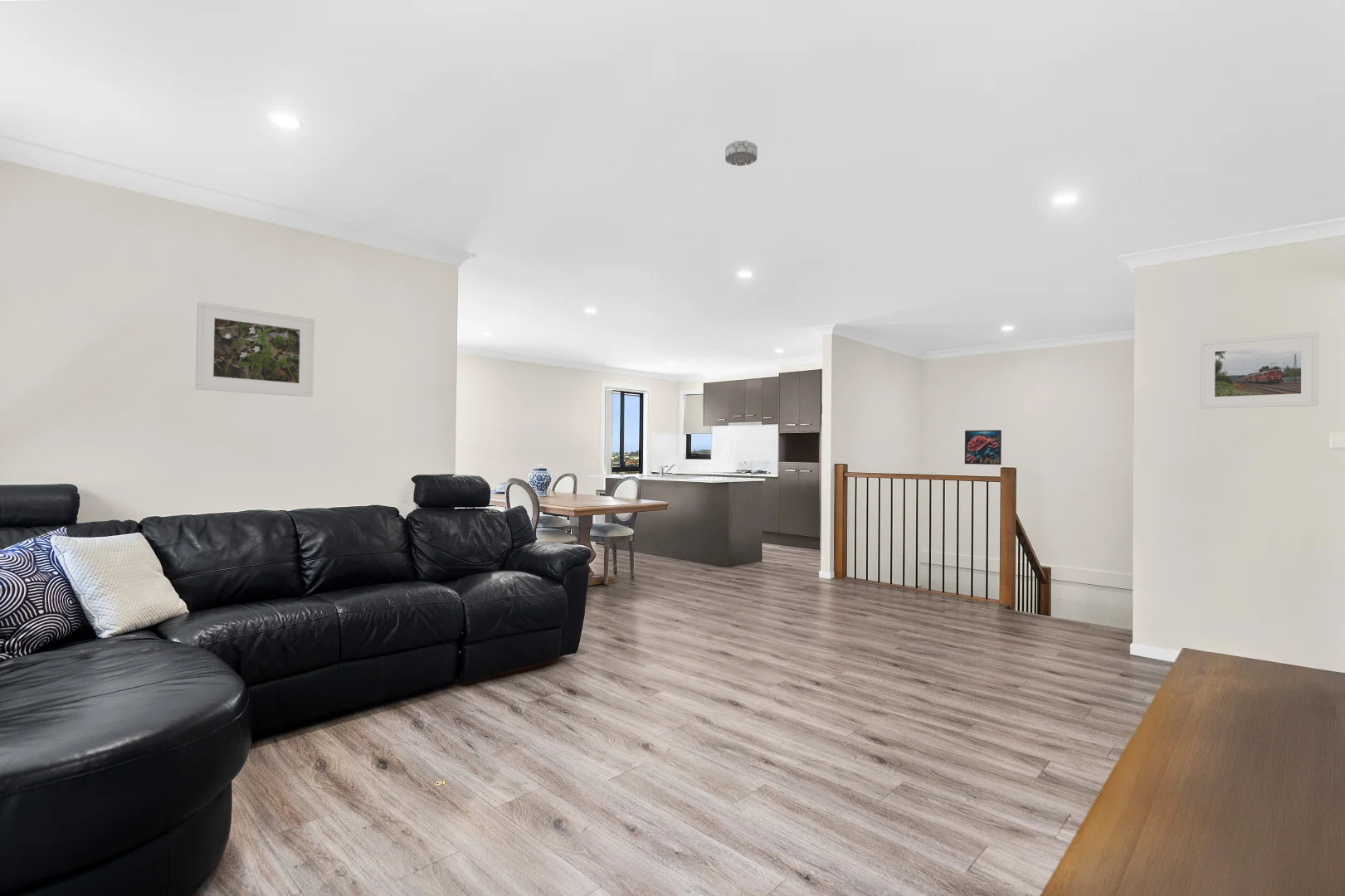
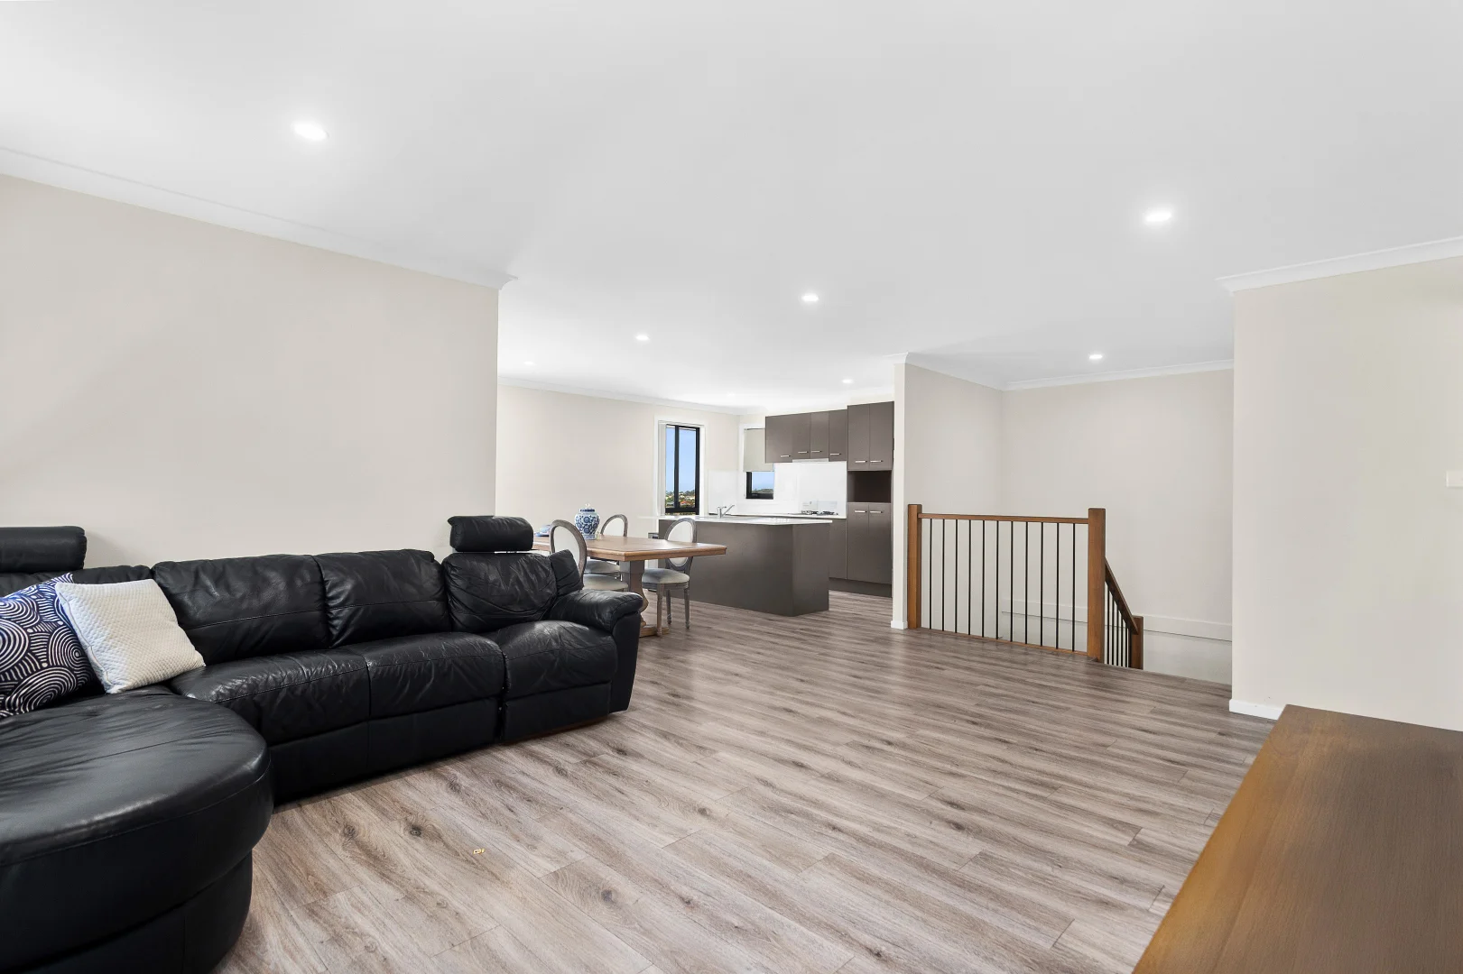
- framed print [1199,331,1319,409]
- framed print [964,429,1002,465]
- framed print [195,301,315,398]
- smoke detector [724,139,758,167]
